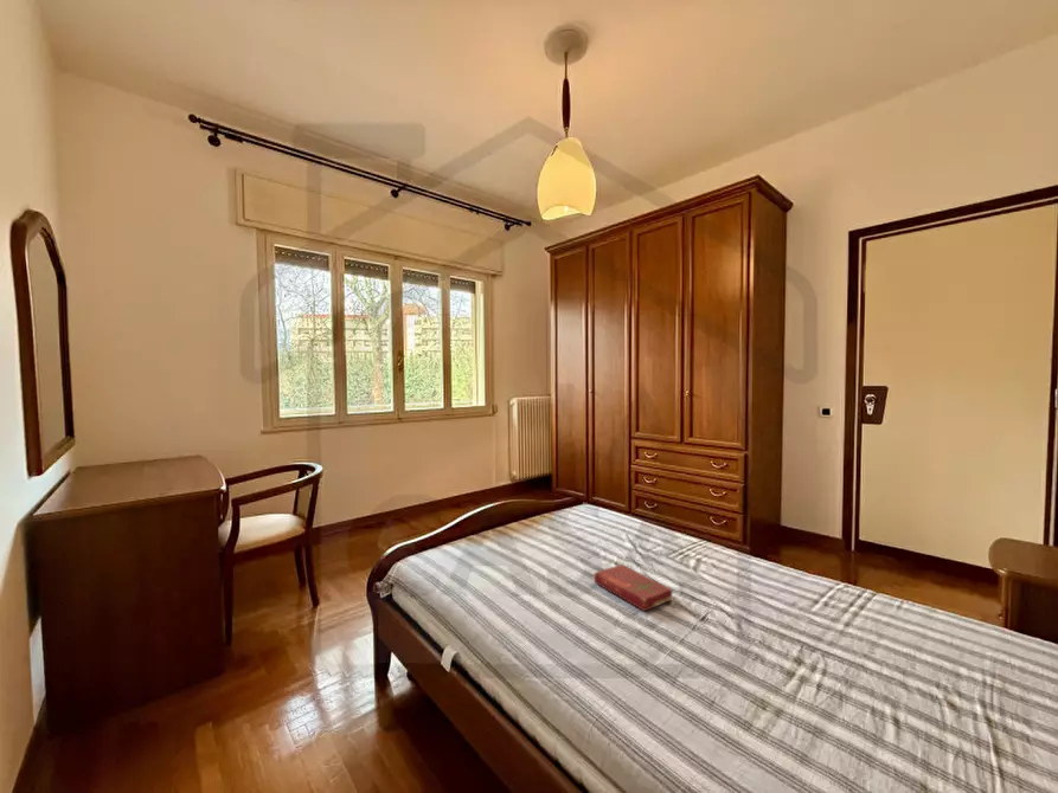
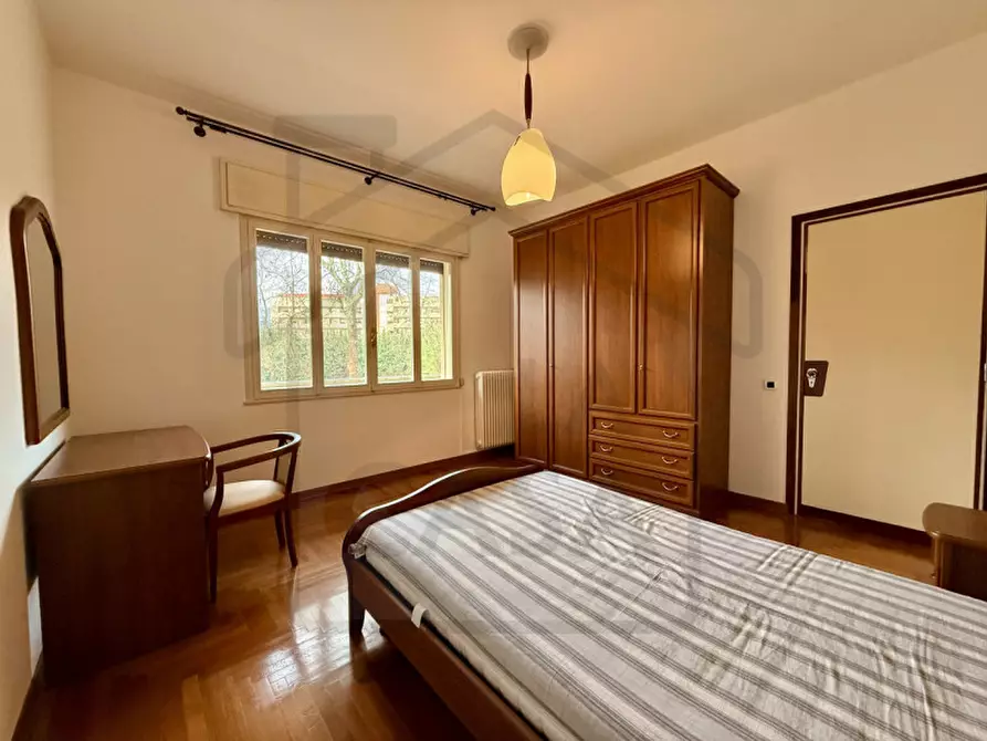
- book [592,563,673,612]
